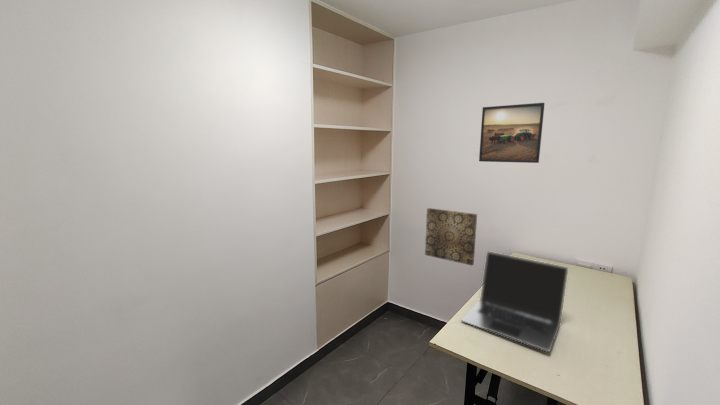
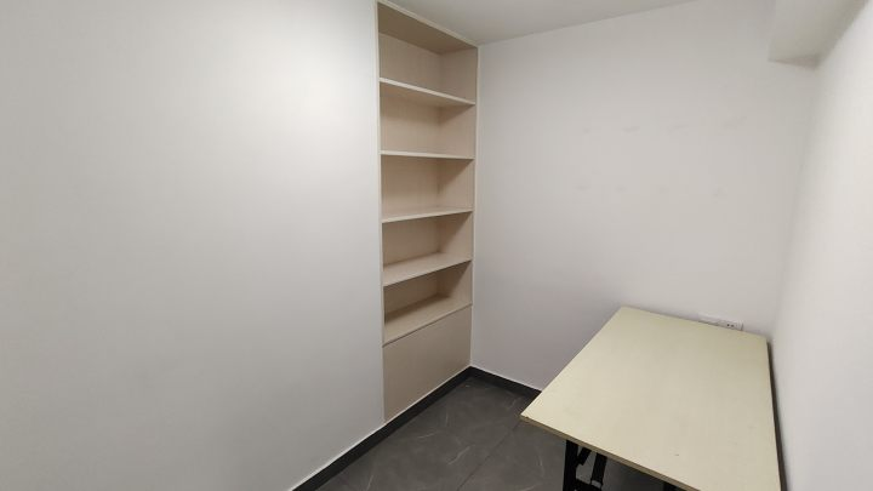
- wall art [424,207,478,266]
- laptop [460,250,569,353]
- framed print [478,102,546,164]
